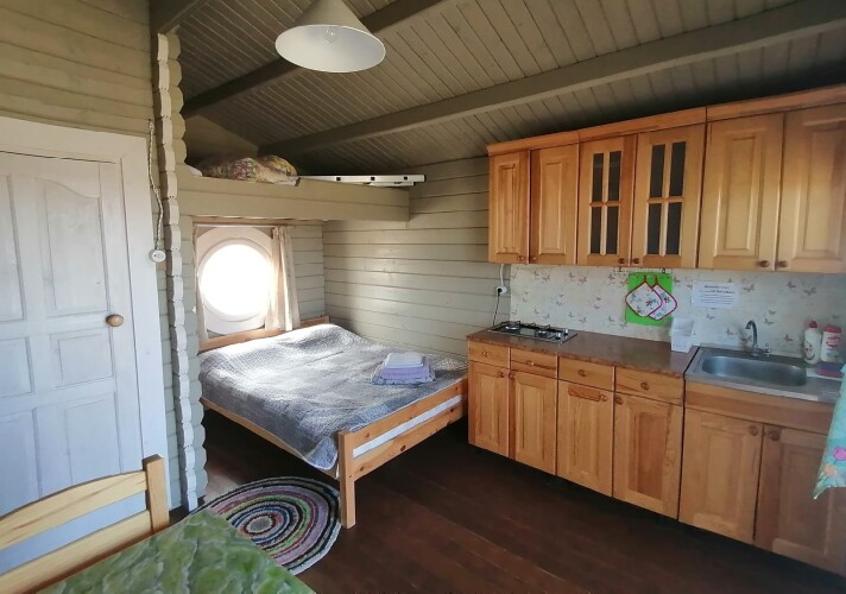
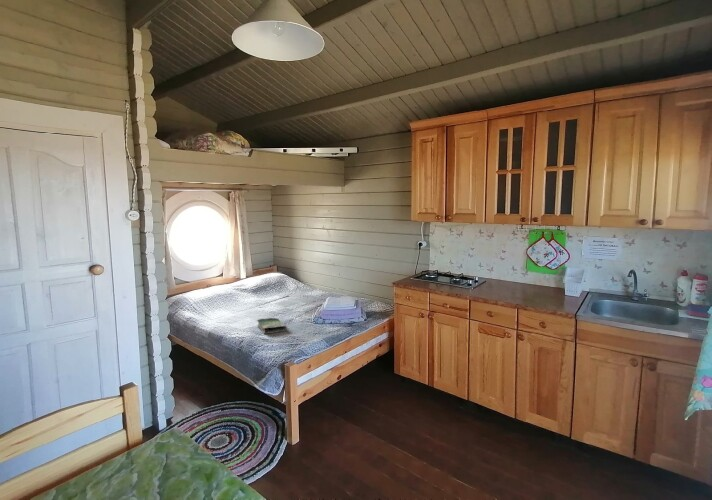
+ book [256,317,287,335]
